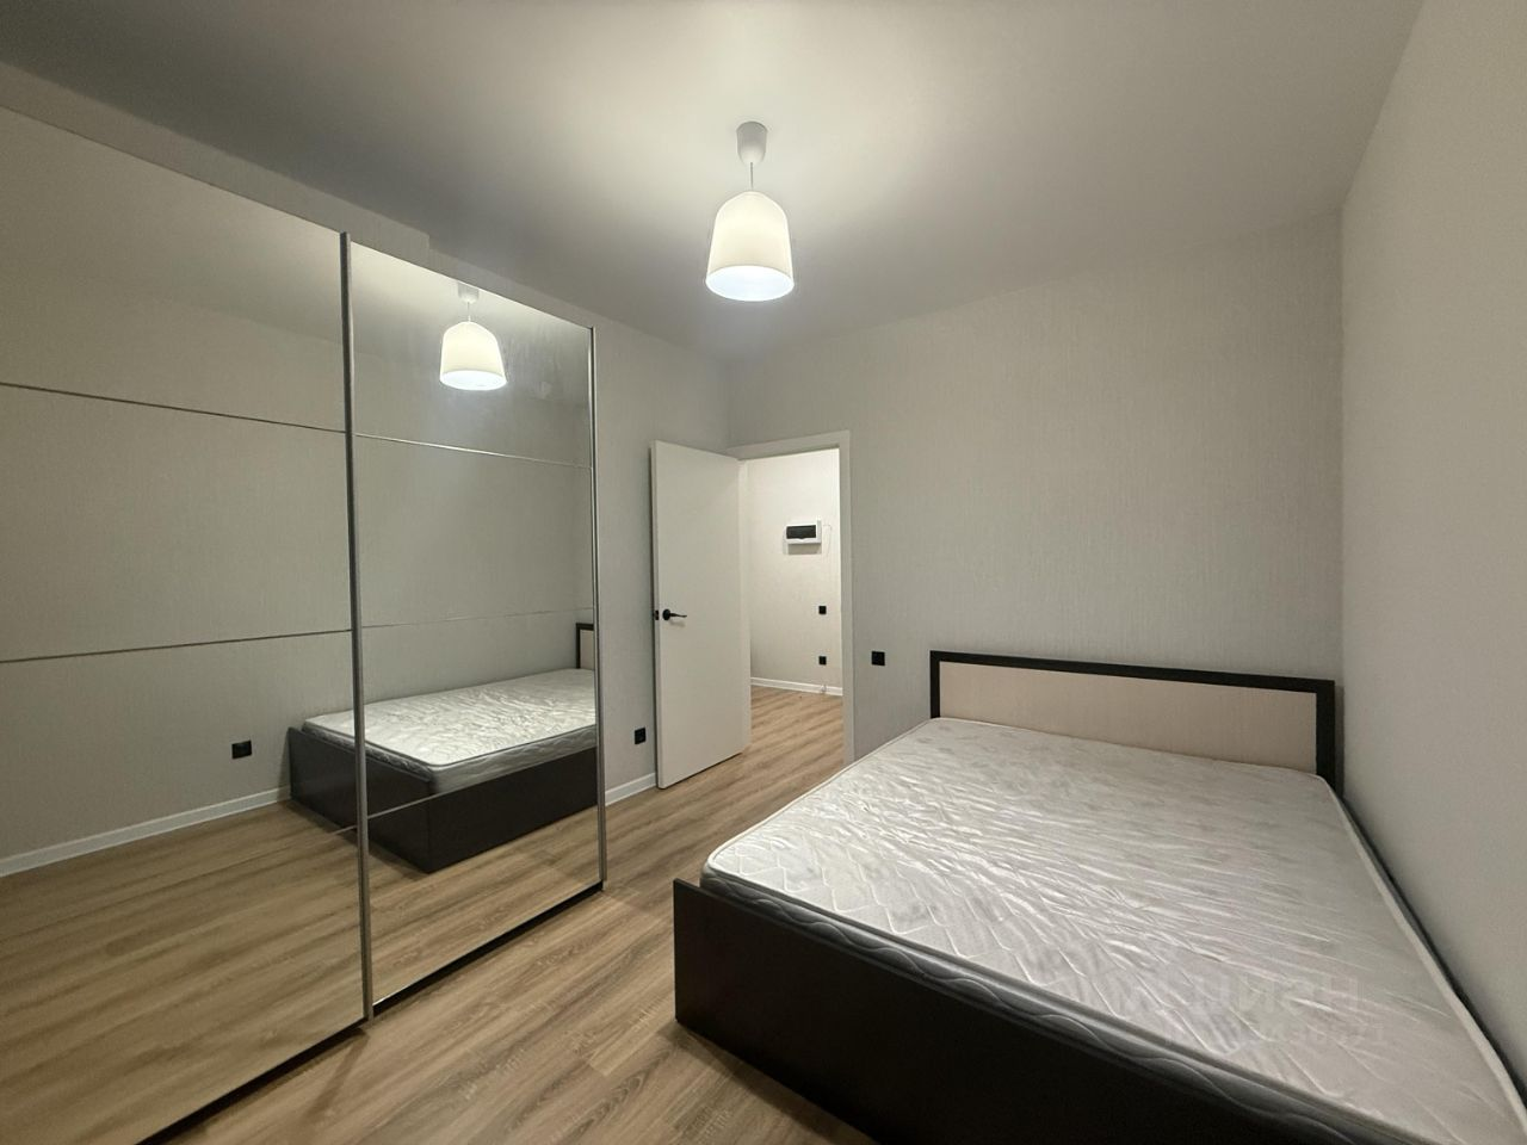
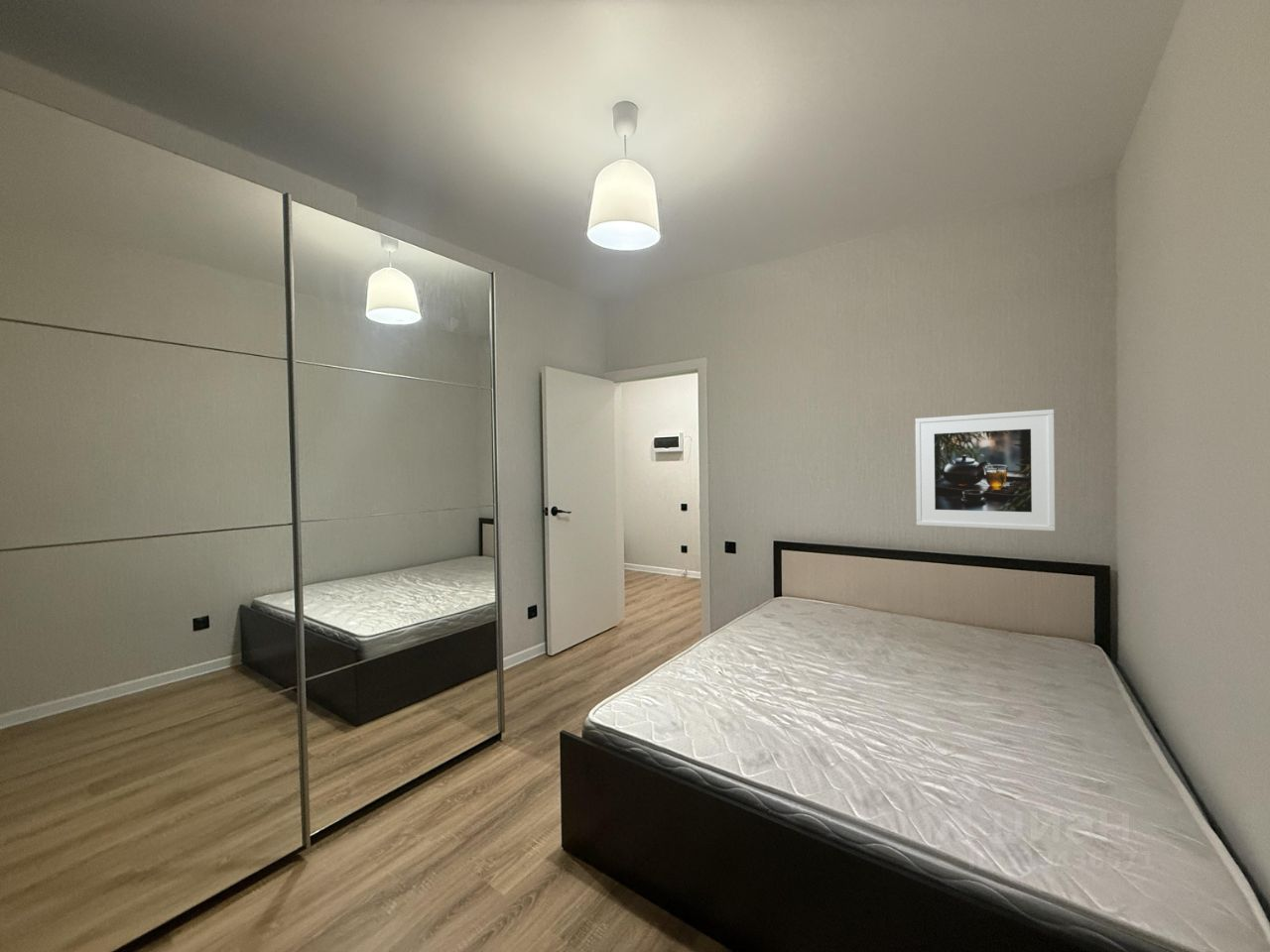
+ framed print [914,409,1057,533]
